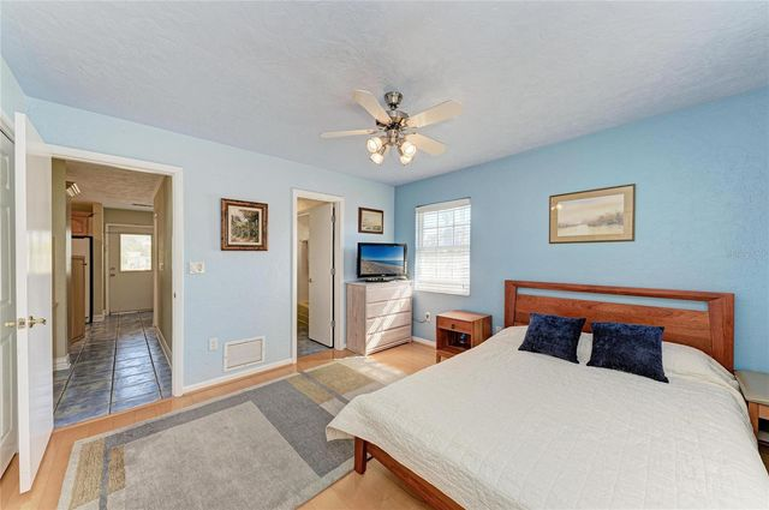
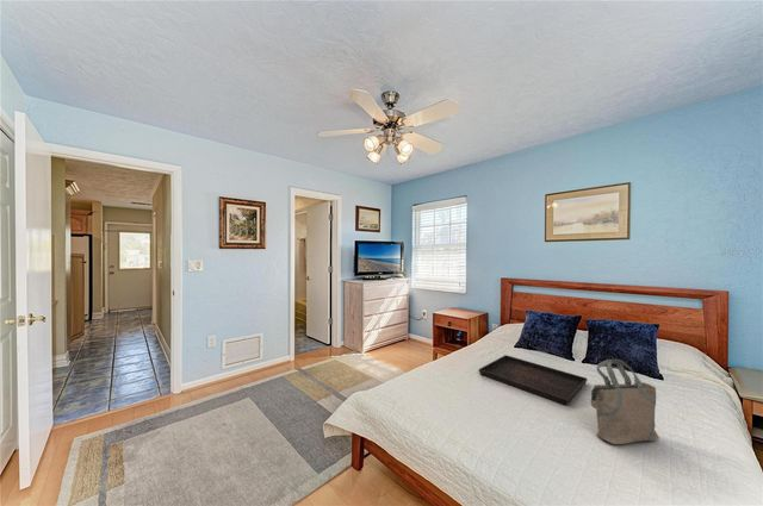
+ serving tray [478,354,589,406]
+ tote bag [589,358,660,445]
